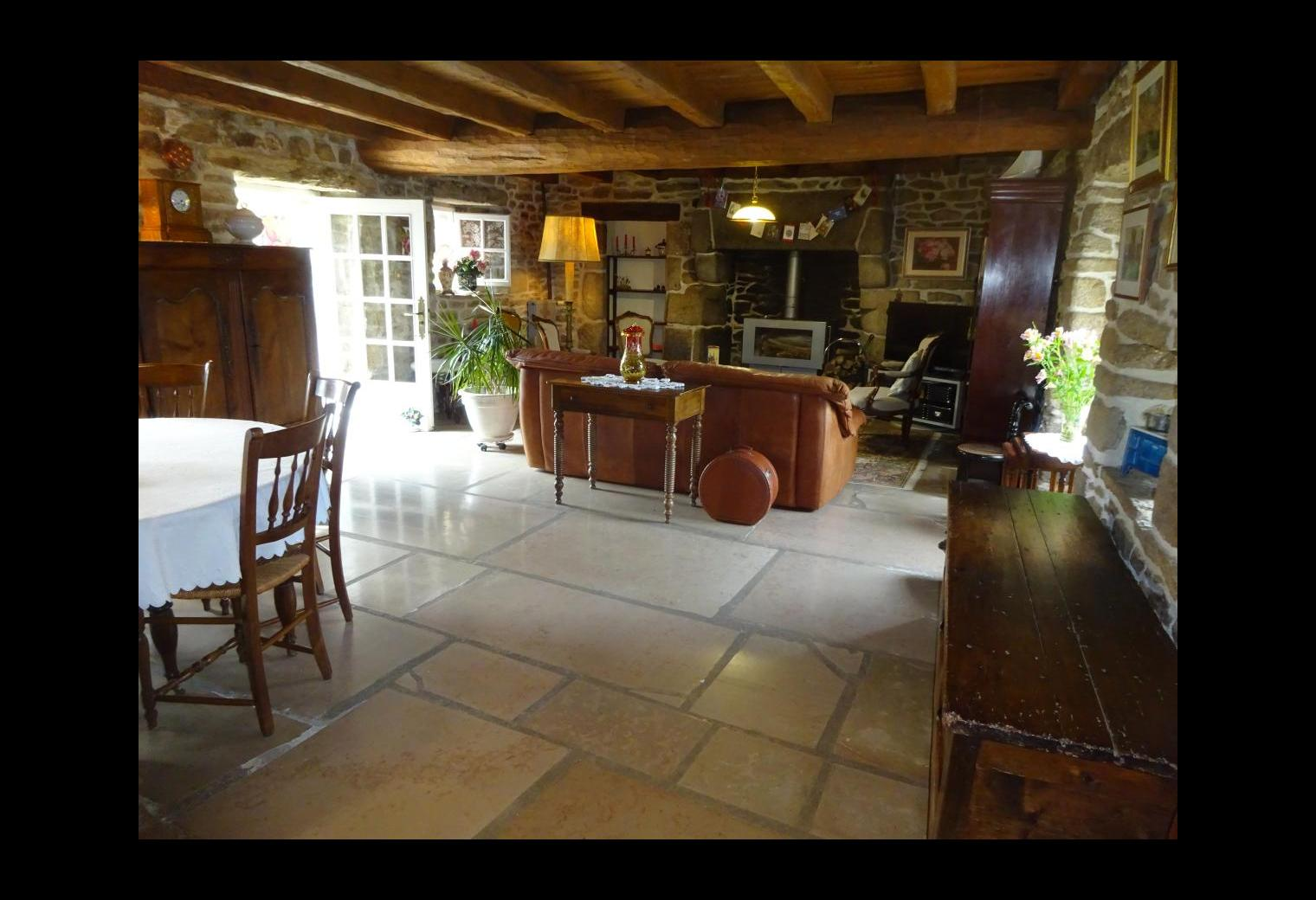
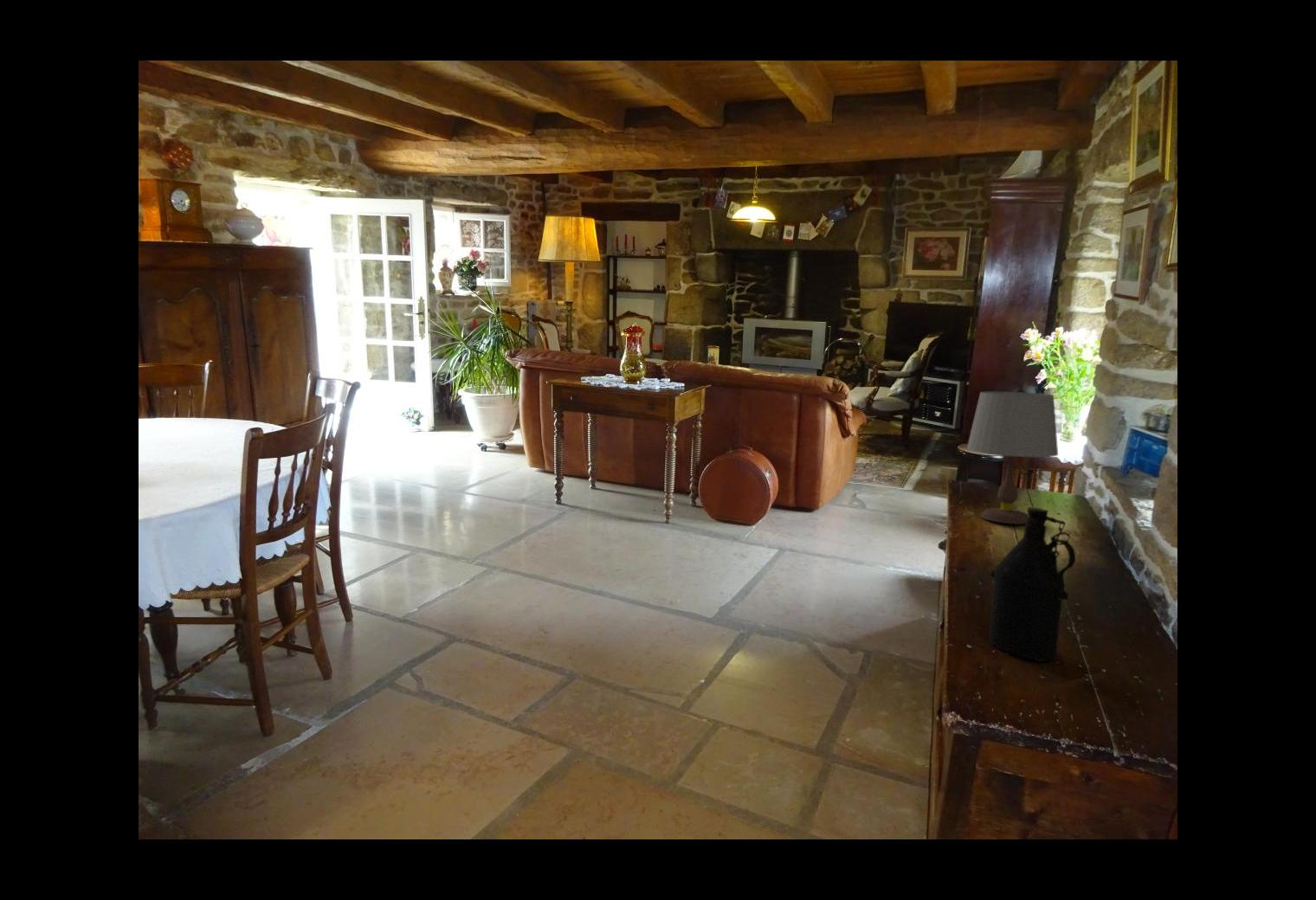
+ table lamp [966,390,1059,525]
+ bottle [988,506,1076,662]
